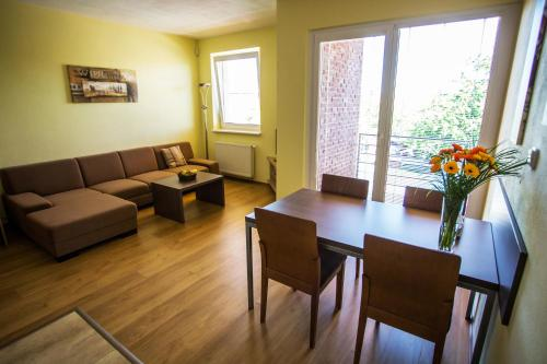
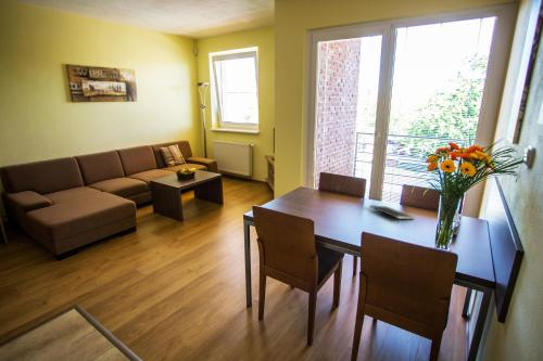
+ notepad [369,204,416,223]
